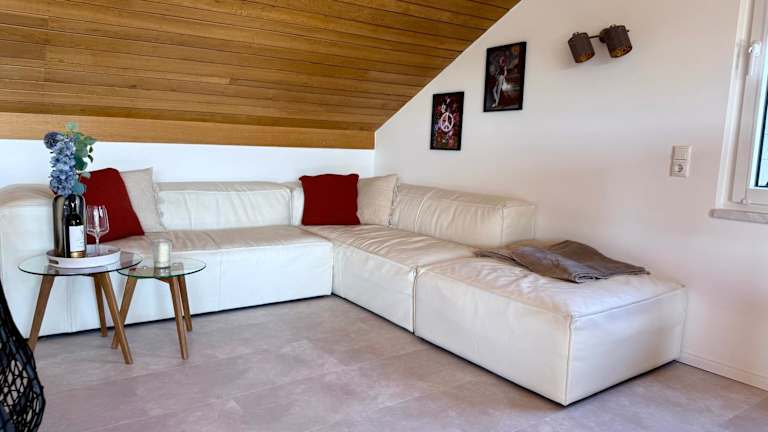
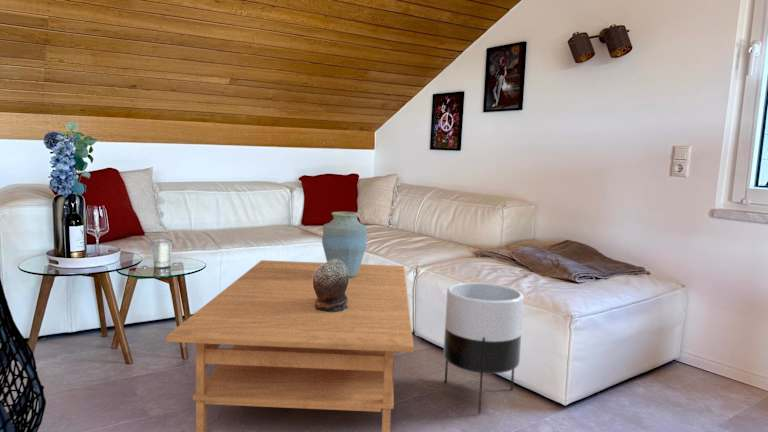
+ coffee table [165,259,414,432]
+ planter [442,282,525,414]
+ vase [321,211,368,277]
+ decorative egg [313,259,349,312]
